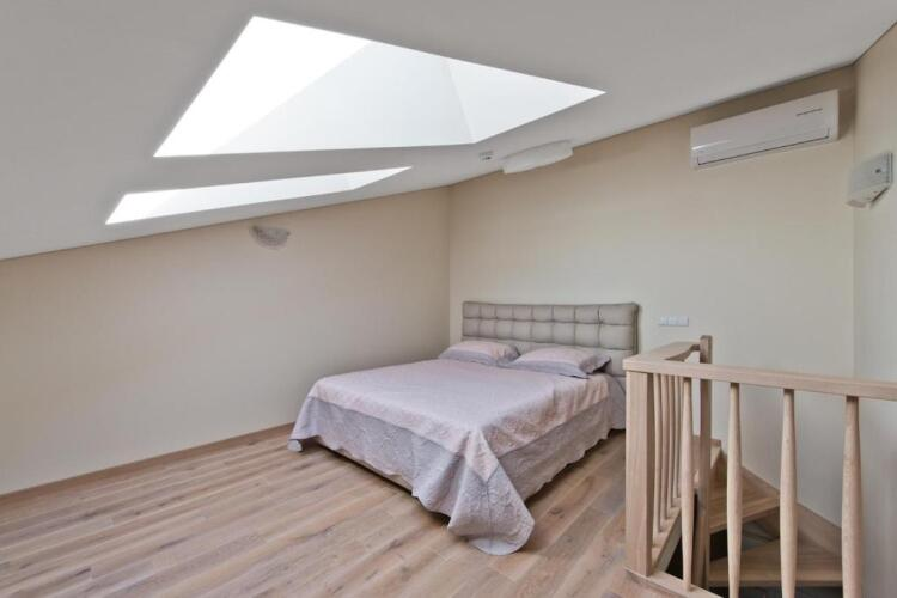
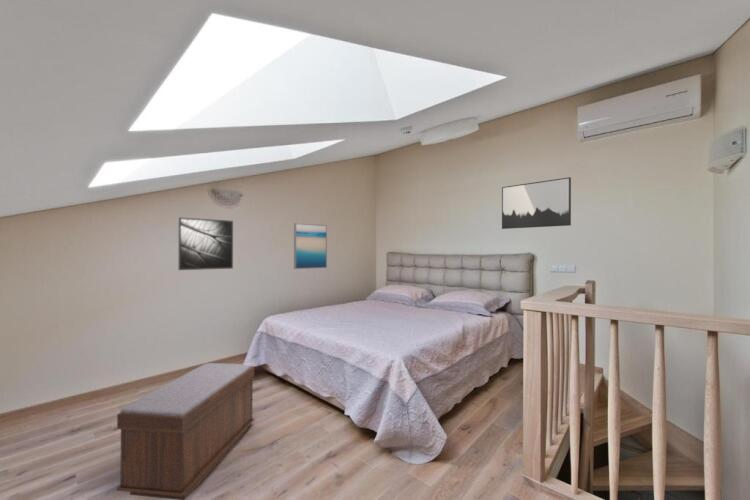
+ wall art [293,222,328,270]
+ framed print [177,216,234,271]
+ wall art [501,176,572,230]
+ bench [116,362,255,500]
